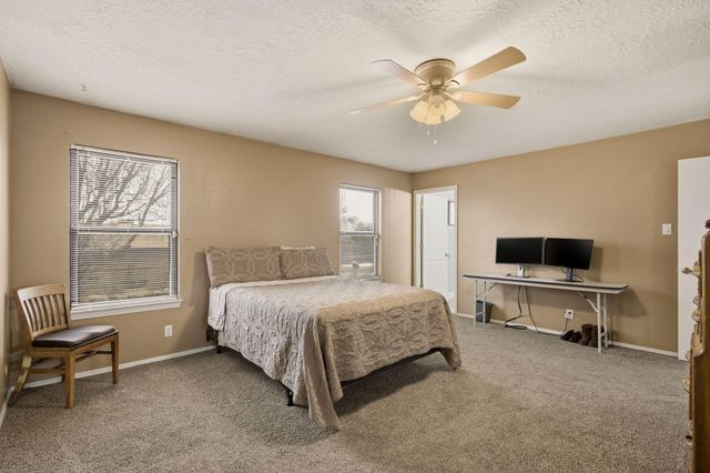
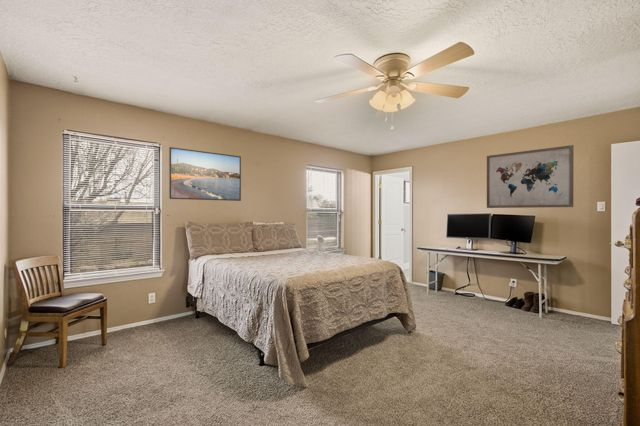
+ wall art [486,144,575,209]
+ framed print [168,146,242,202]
